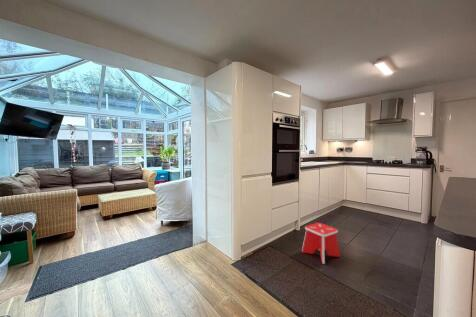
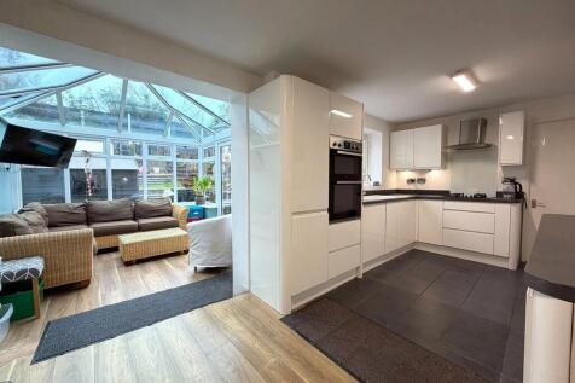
- step stool [301,222,341,265]
